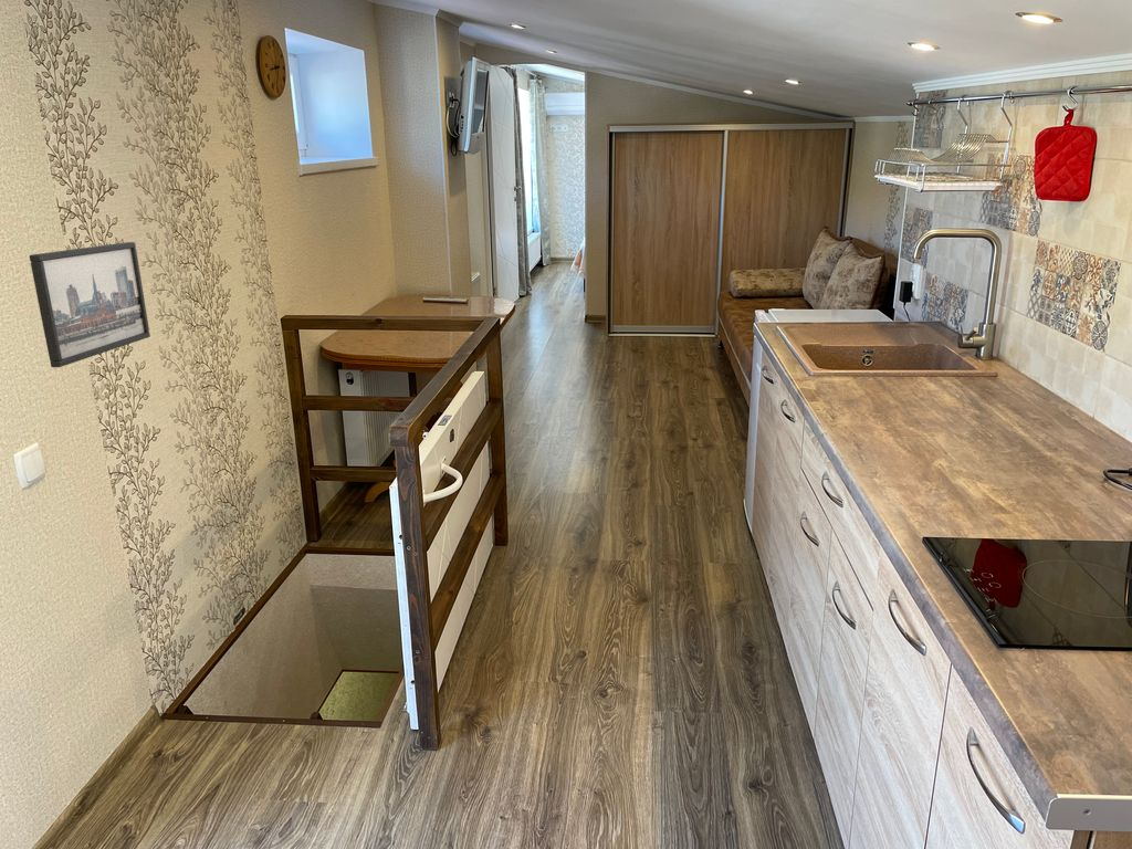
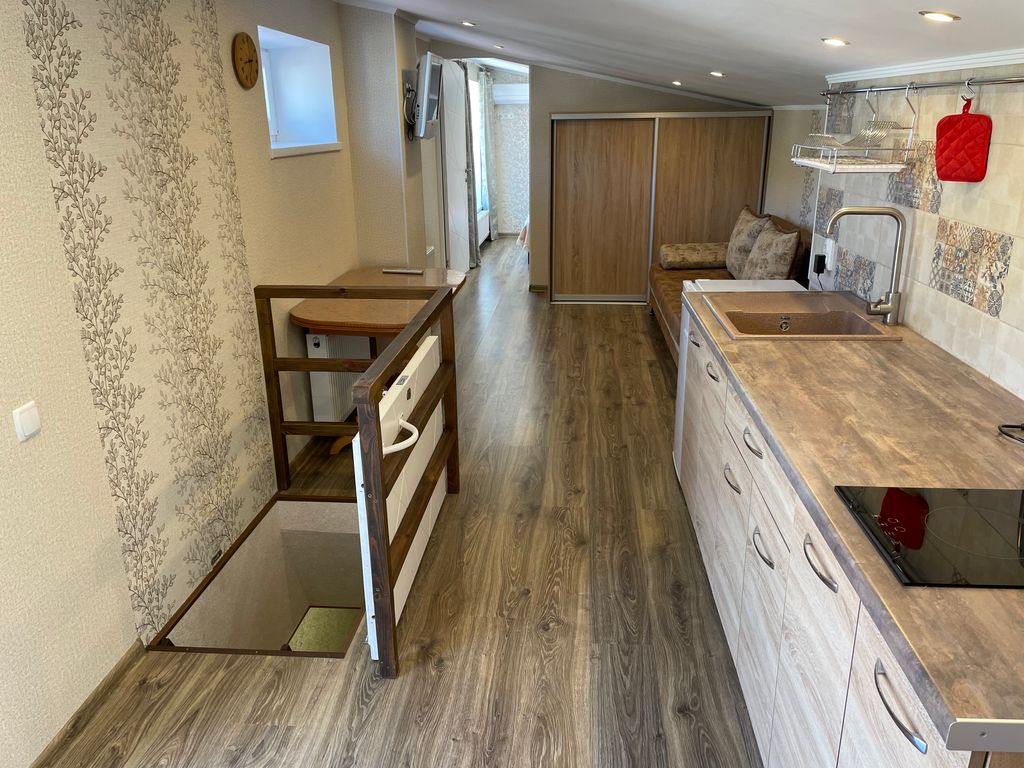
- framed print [29,241,151,368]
